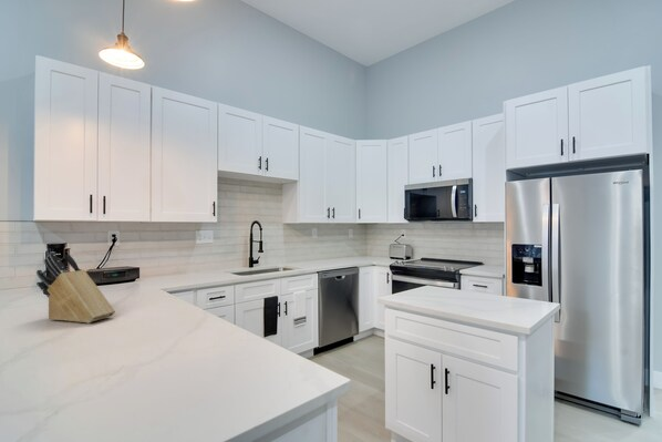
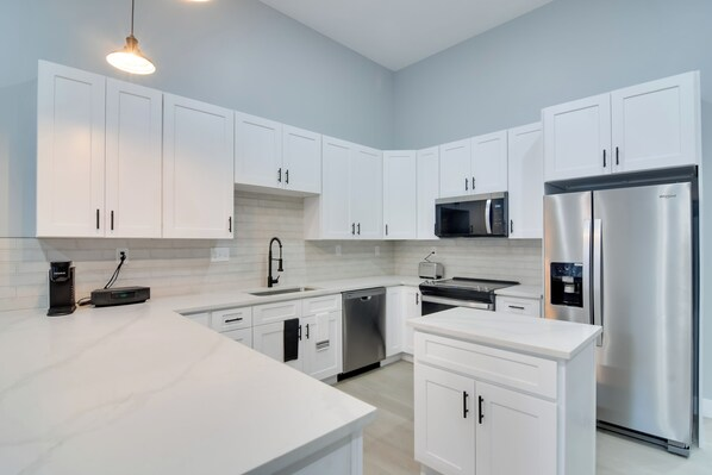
- knife block [35,250,116,325]
